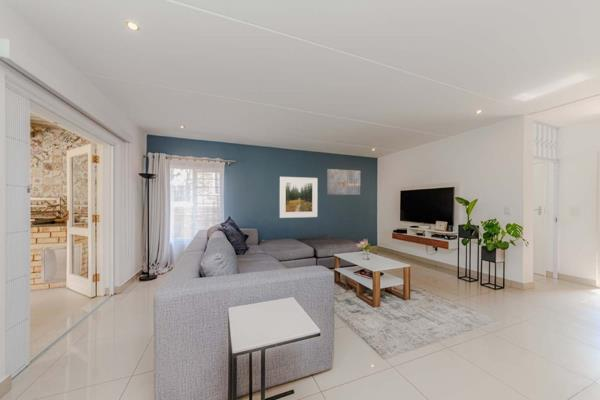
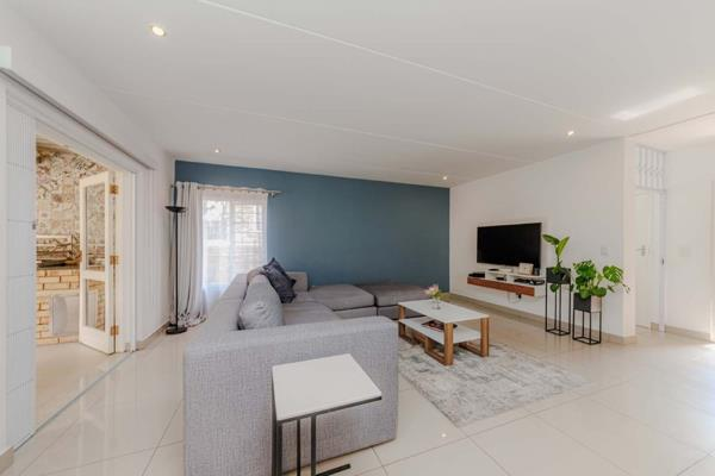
- wall art [326,168,362,196]
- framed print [279,176,319,219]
